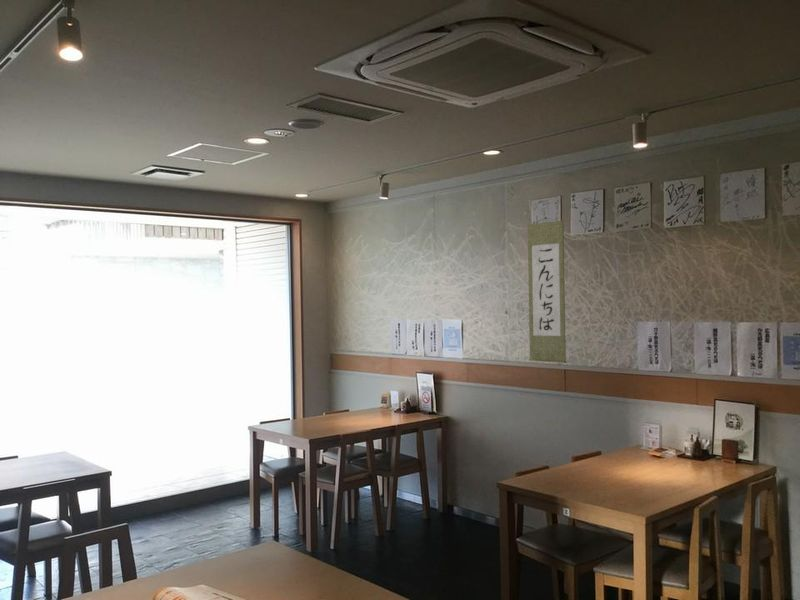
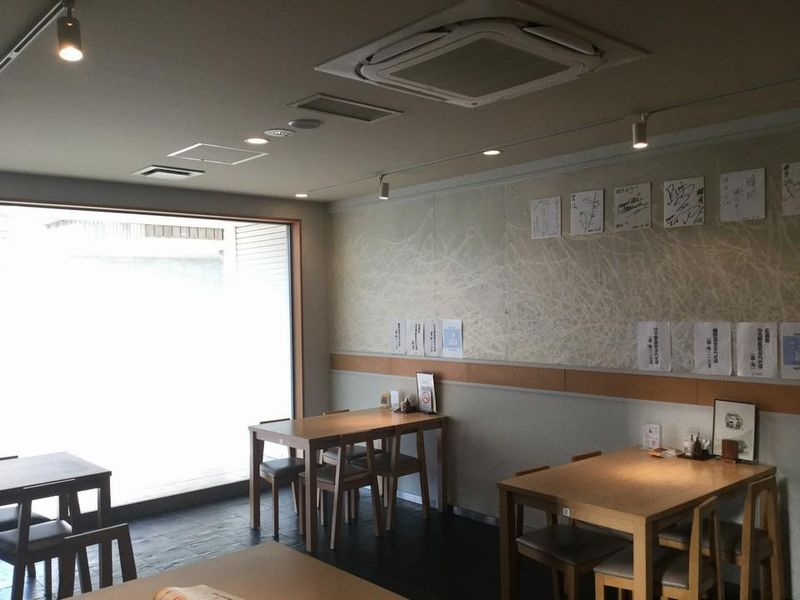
- wall scroll [527,216,568,364]
